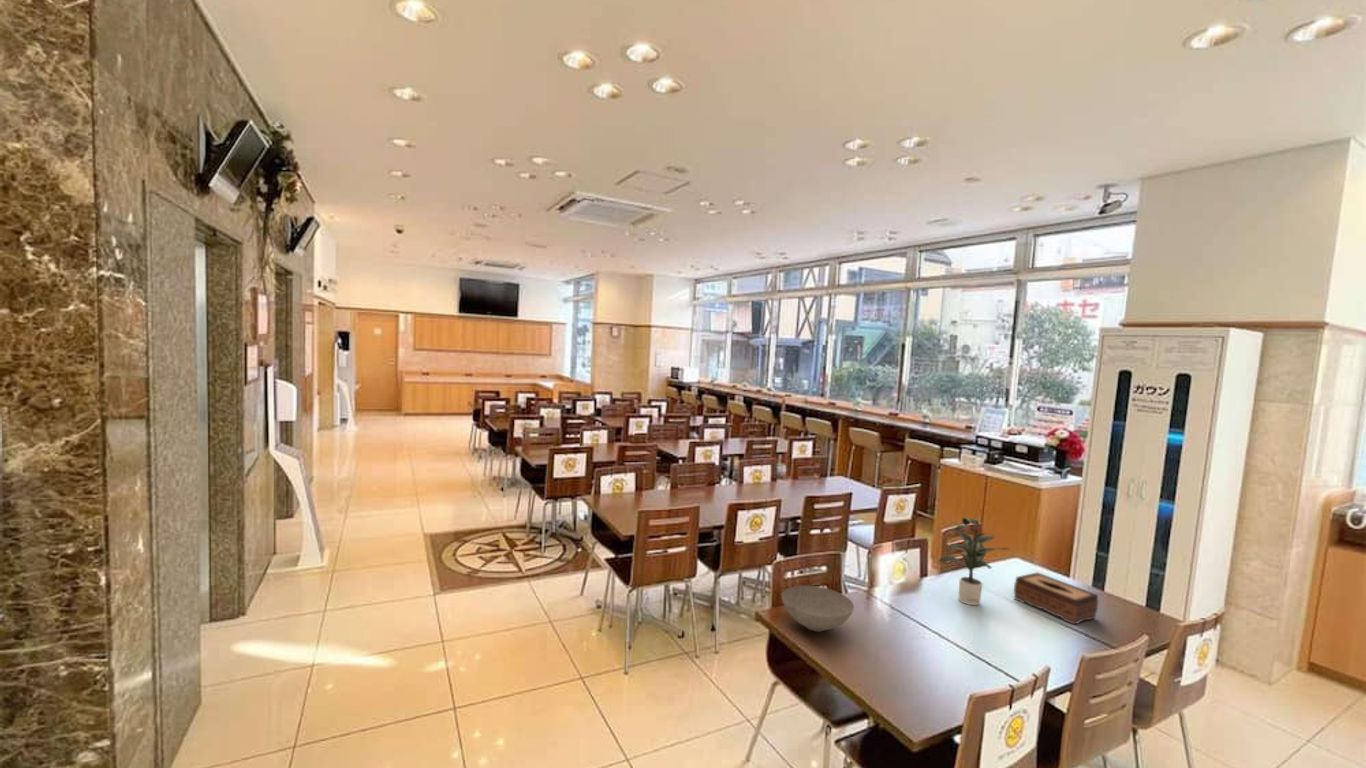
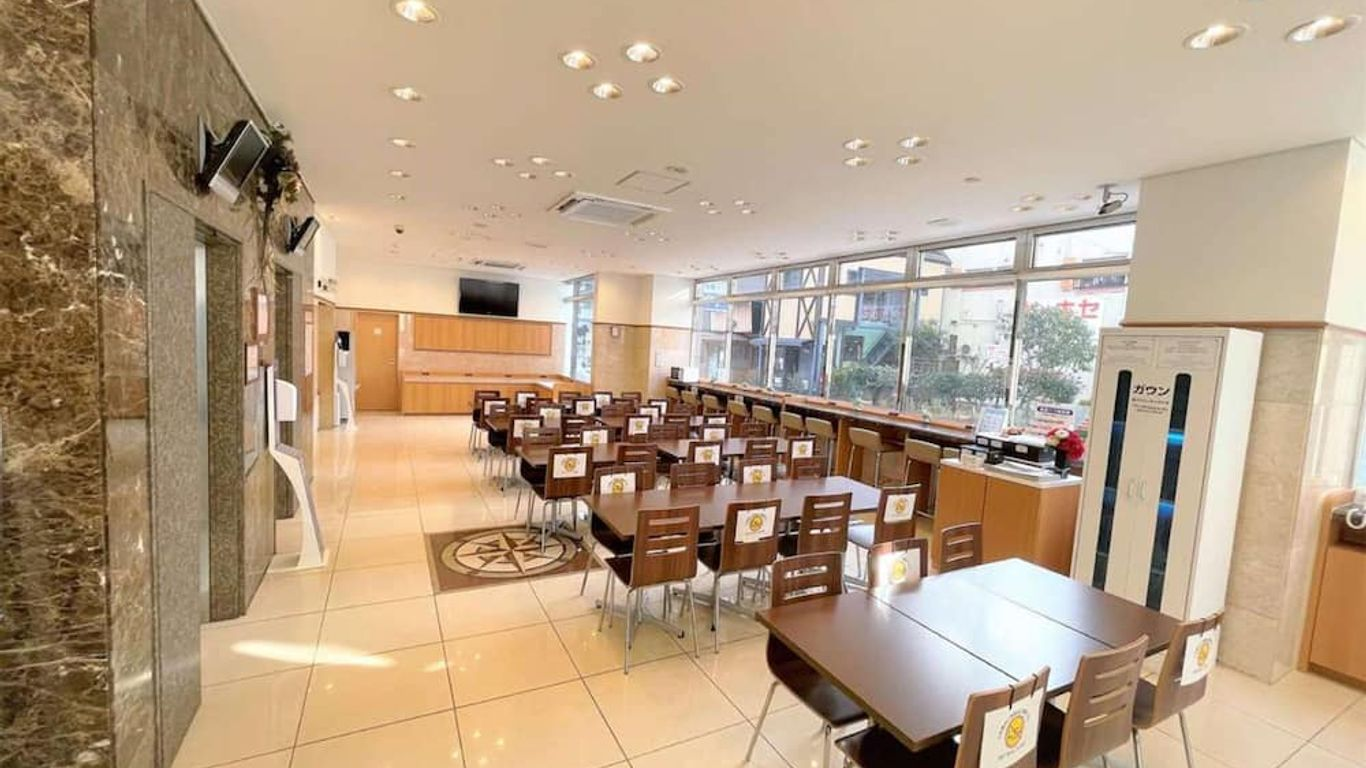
- potted plant [937,517,1010,606]
- tissue box [1013,571,1099,626]
- bowl [781,584,855,633]
